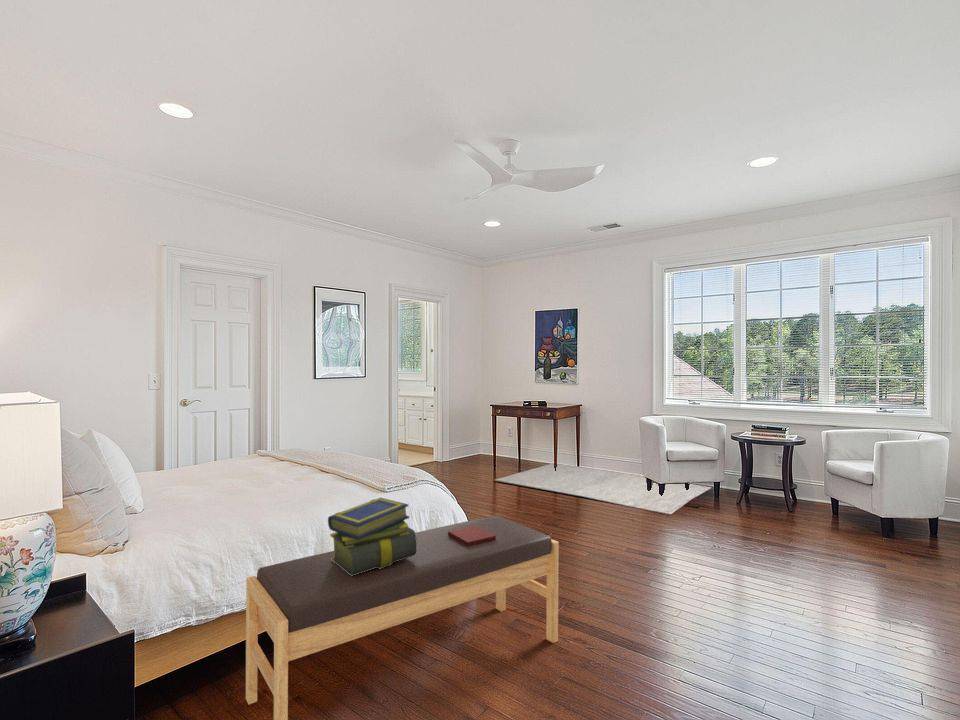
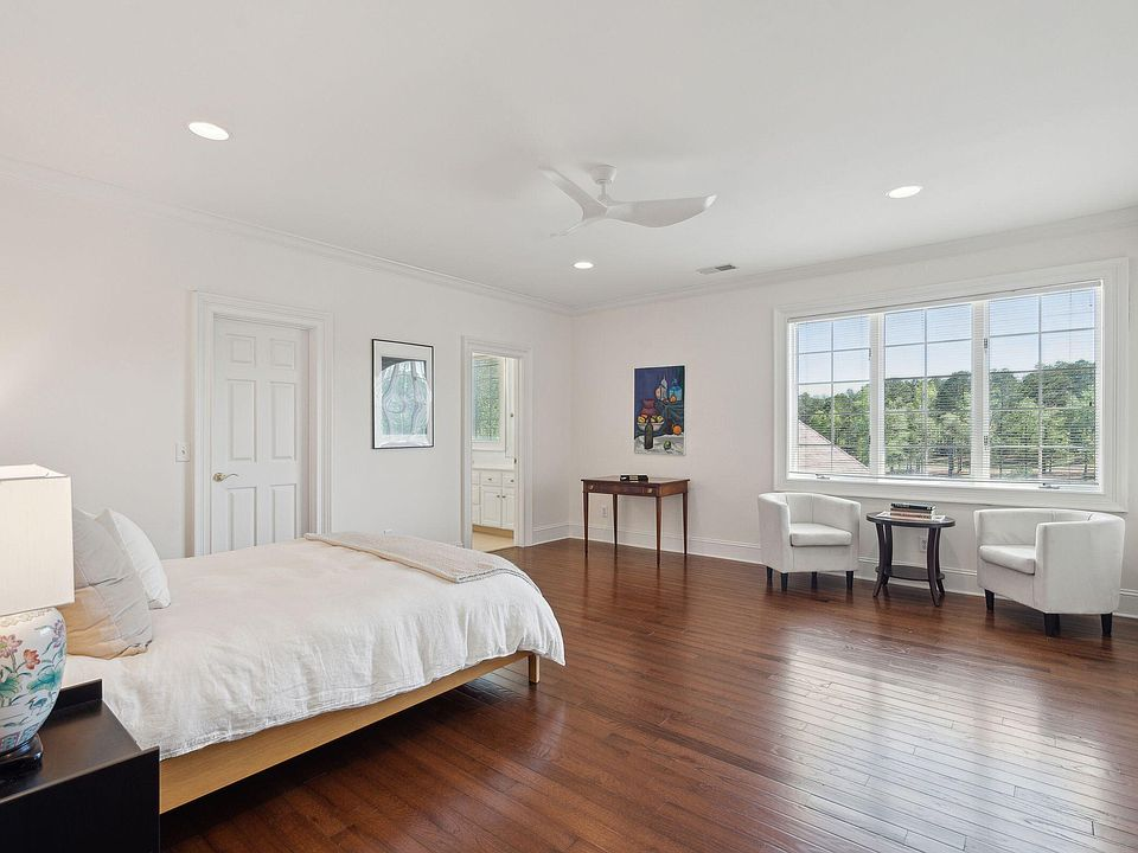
- rug [494,462,712,515]
- stack of books [327,497,417,576]
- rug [448,526,496,546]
- bench [245,514,560,720]
